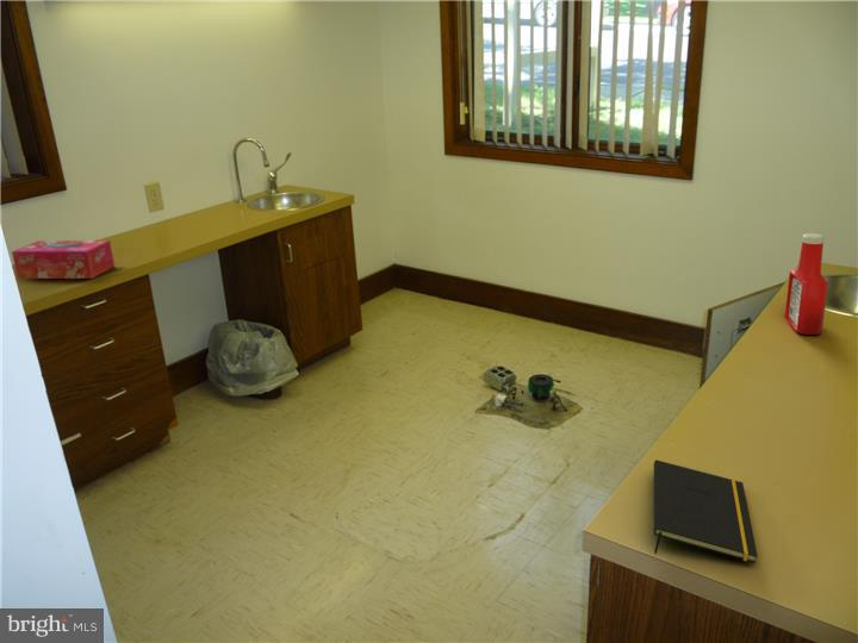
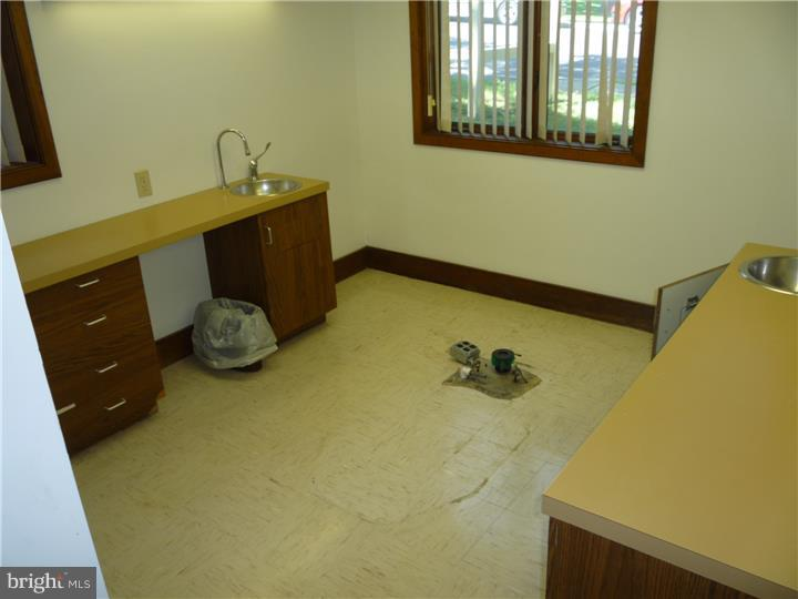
- notepad [653,458,759,564]
- soap bottle [783,232,829,336]
- tissue box [11,239,116,280]
